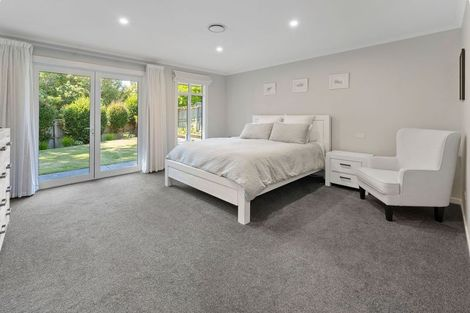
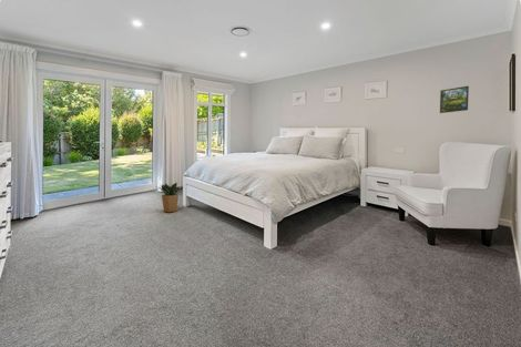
+ potted plant [155,182,184,213]
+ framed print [439,85,470,114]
